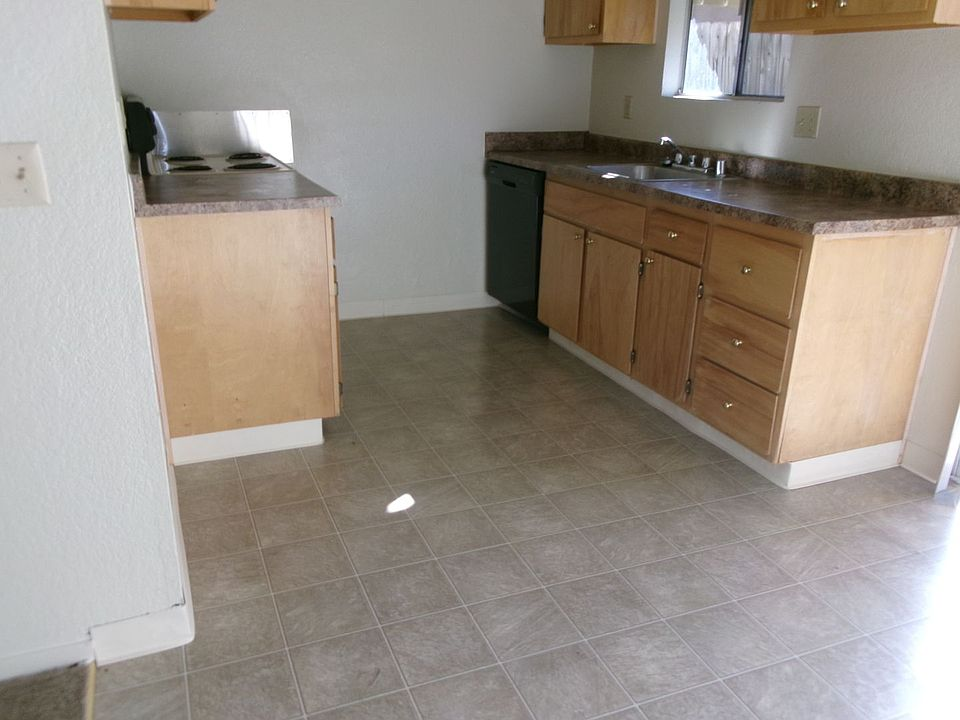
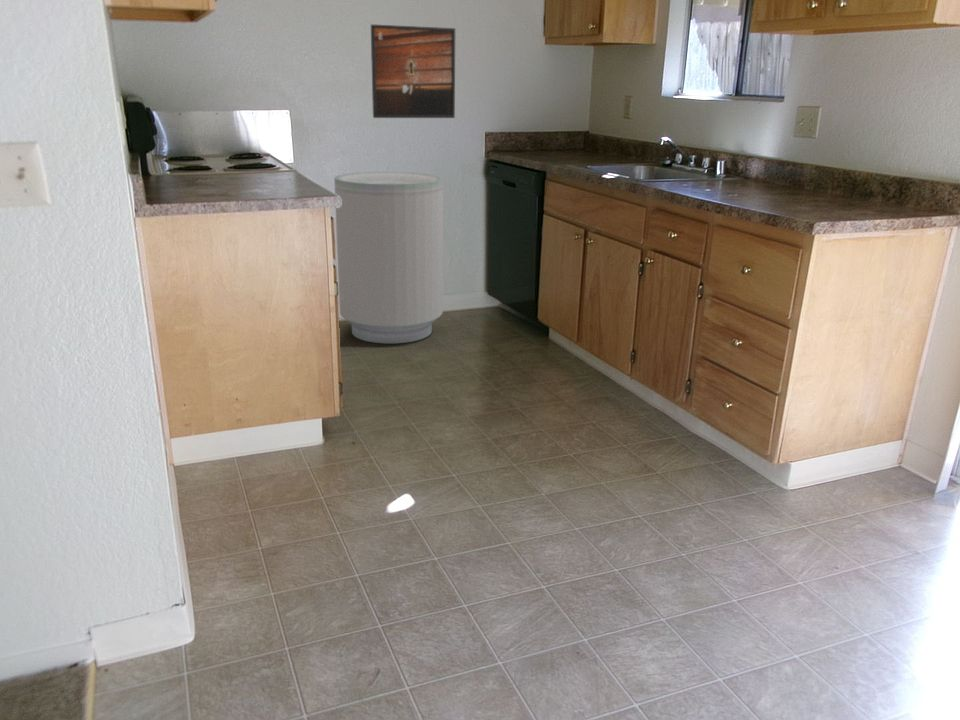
+ trash can [333,171,444,345]
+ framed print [370,23,456,119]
